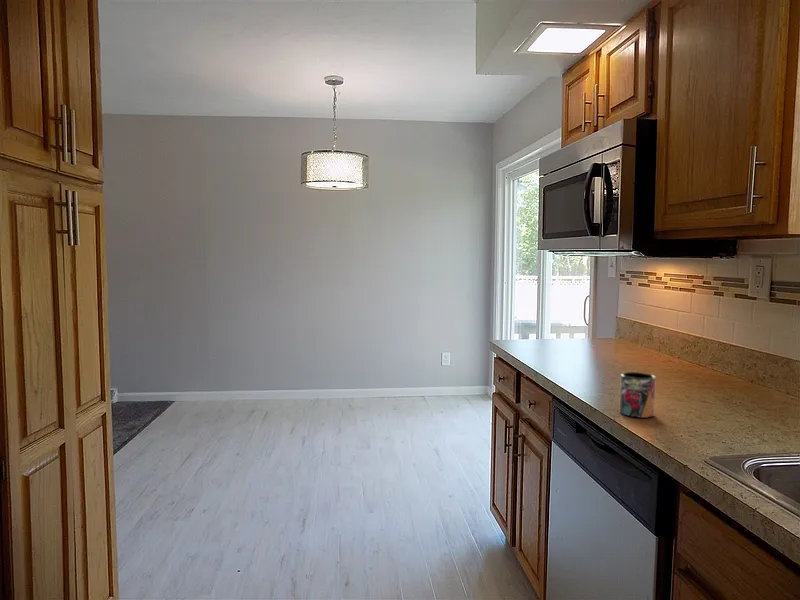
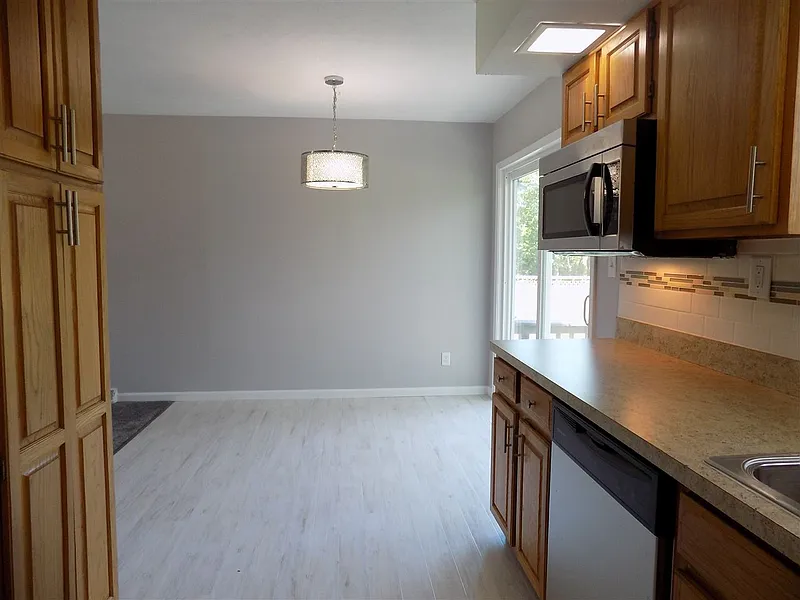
- mug [618,371,657,419]
